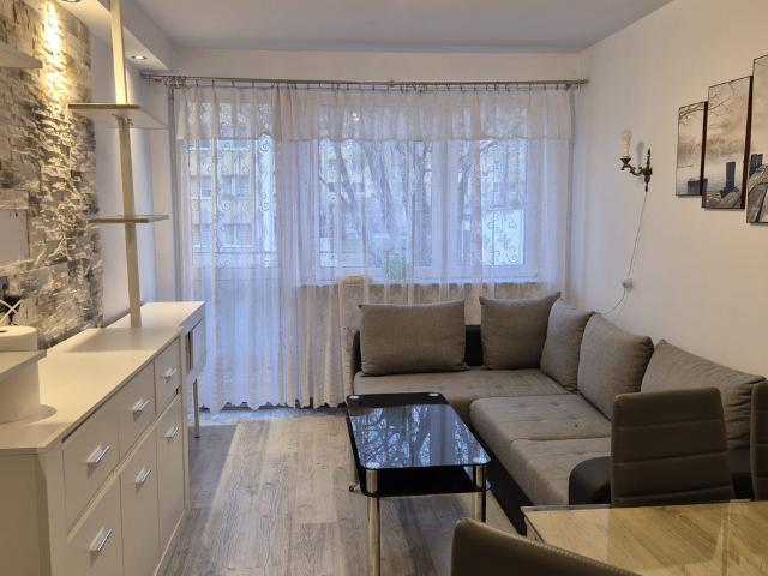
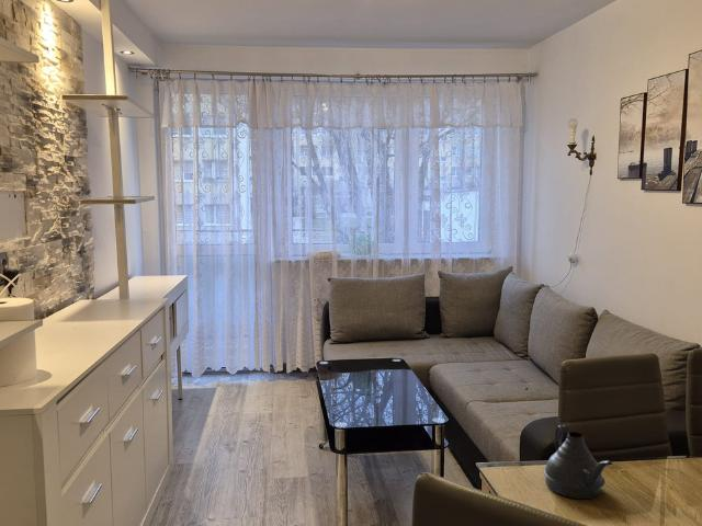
+ teapot [543,424,613,500]
